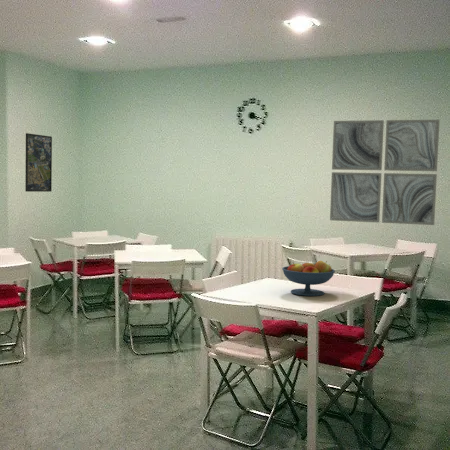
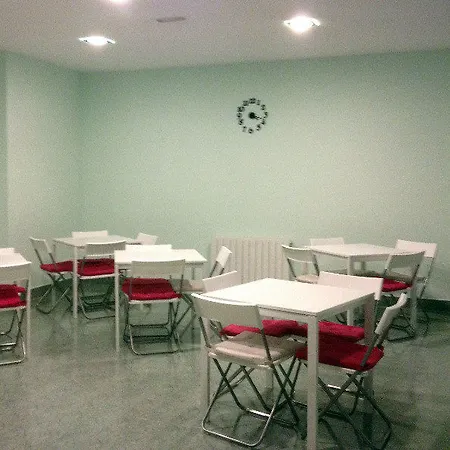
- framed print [24,132,53,193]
- wall art [329,119,441,226]
- fruit bowl [281,260,336,297]
